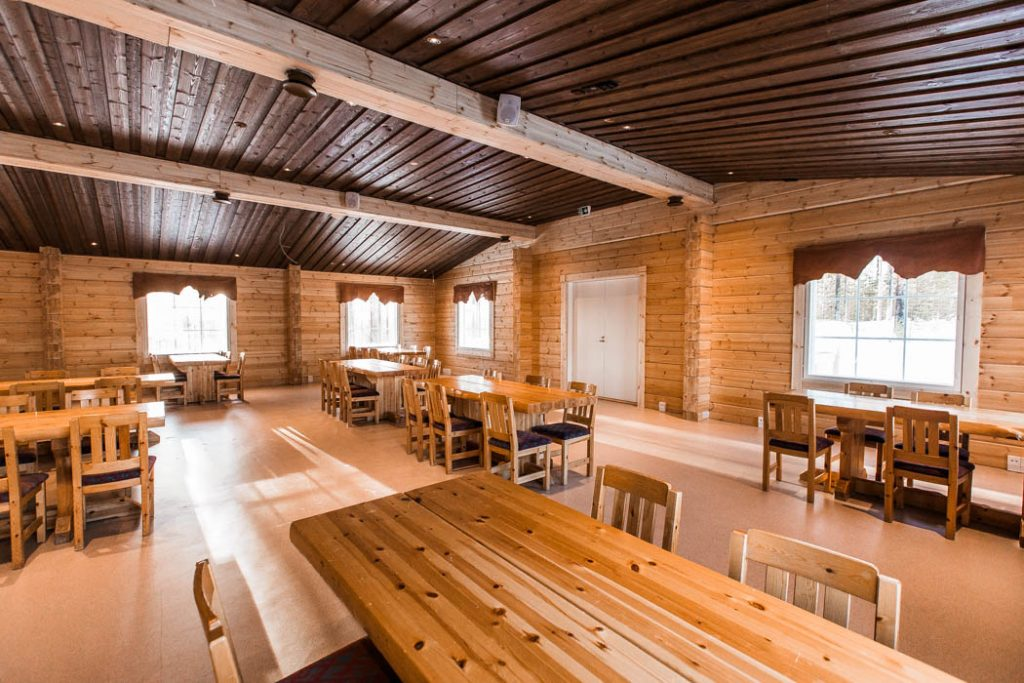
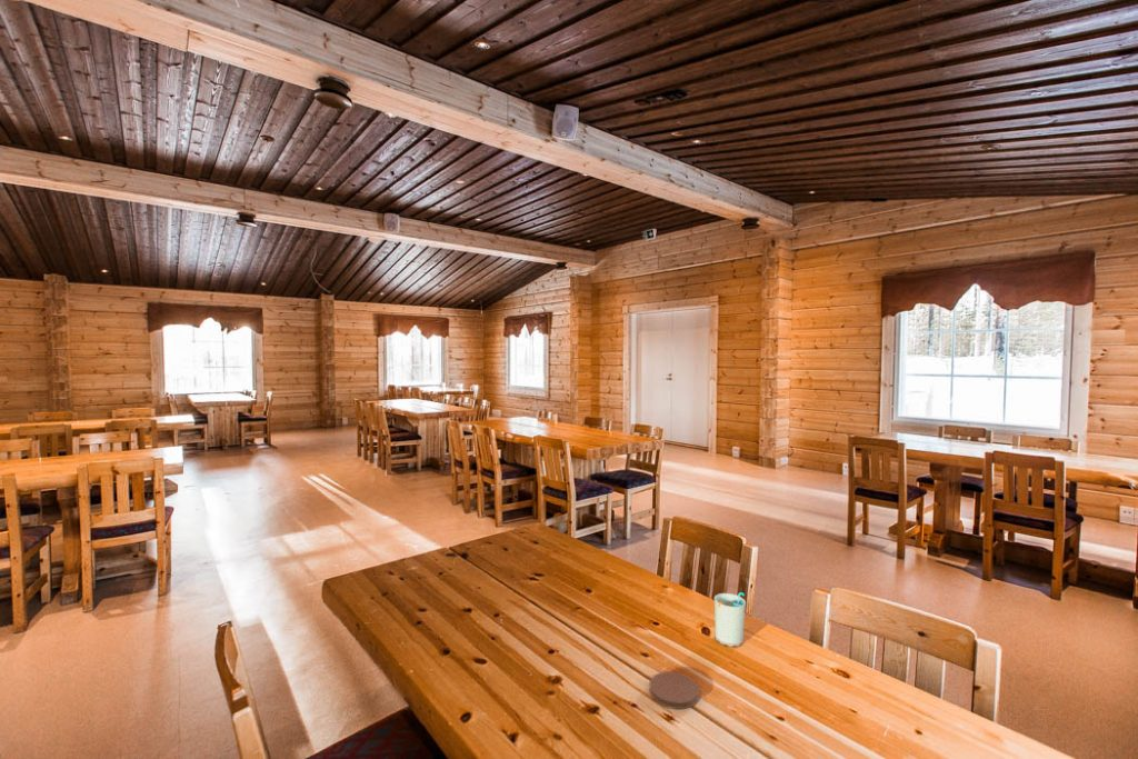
+ coaster [649,670,700,710]
+ cup [713,591,747,648]
